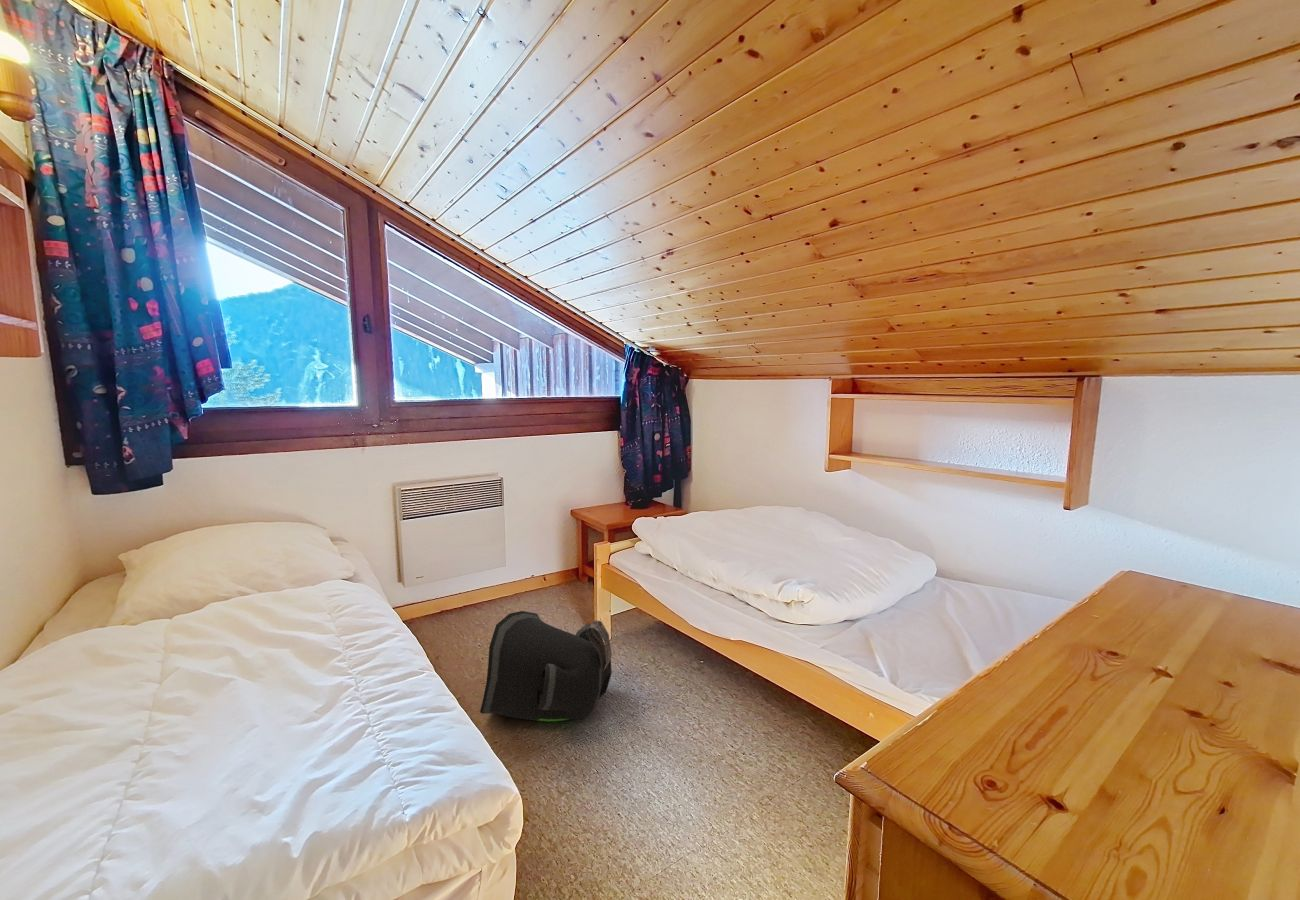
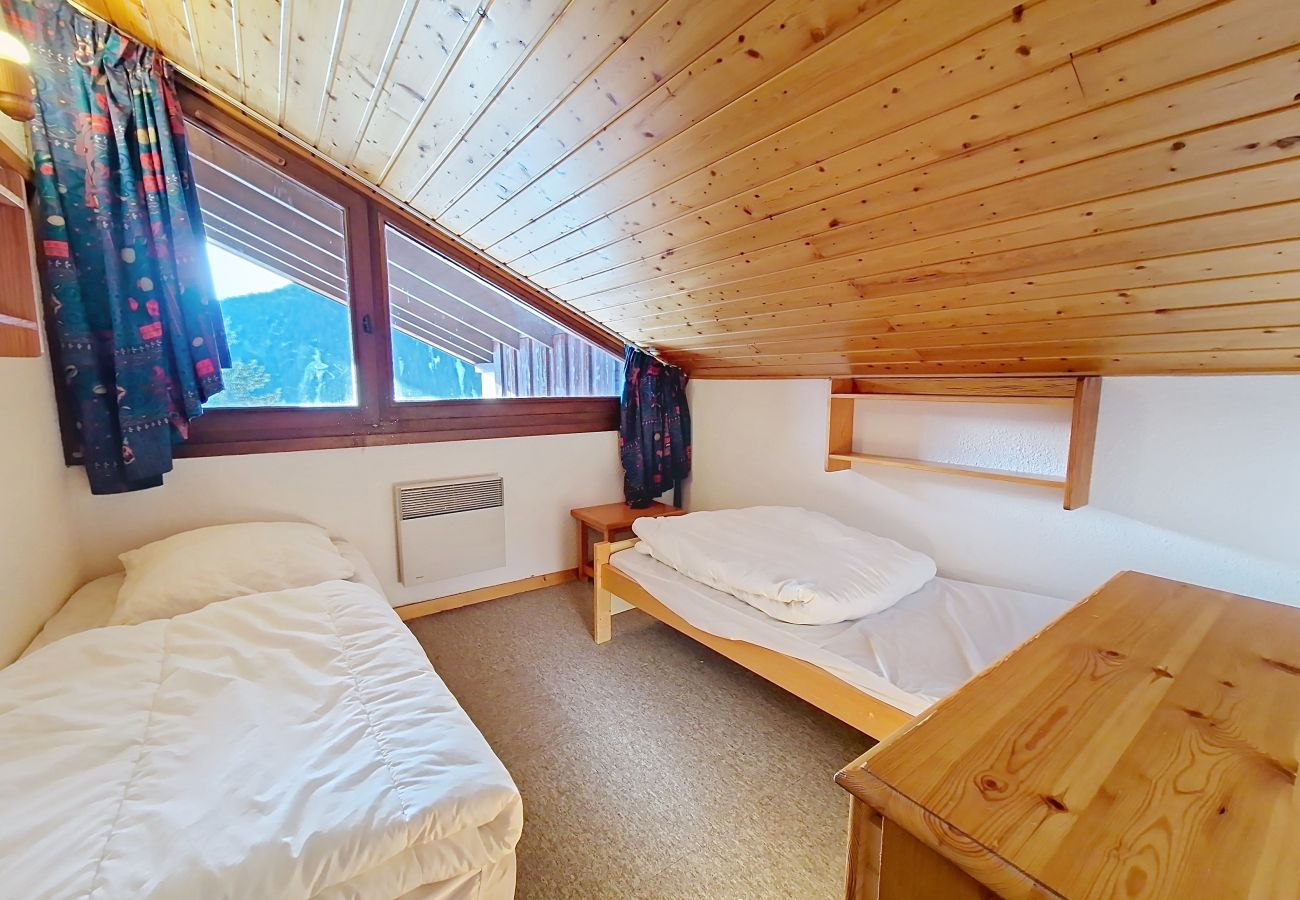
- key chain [479,610,613,722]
